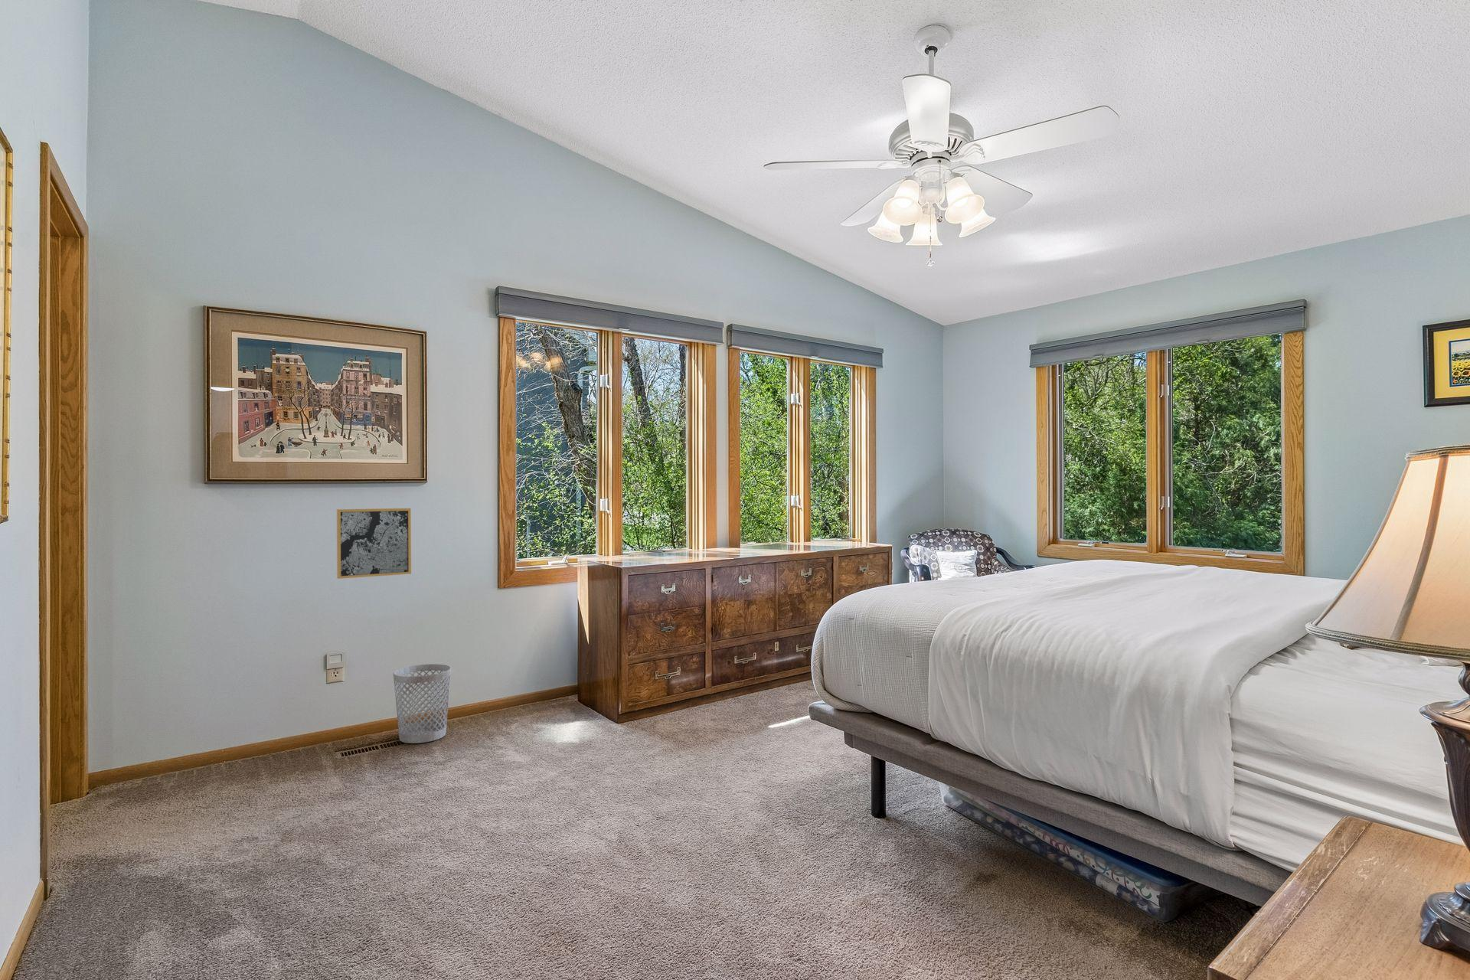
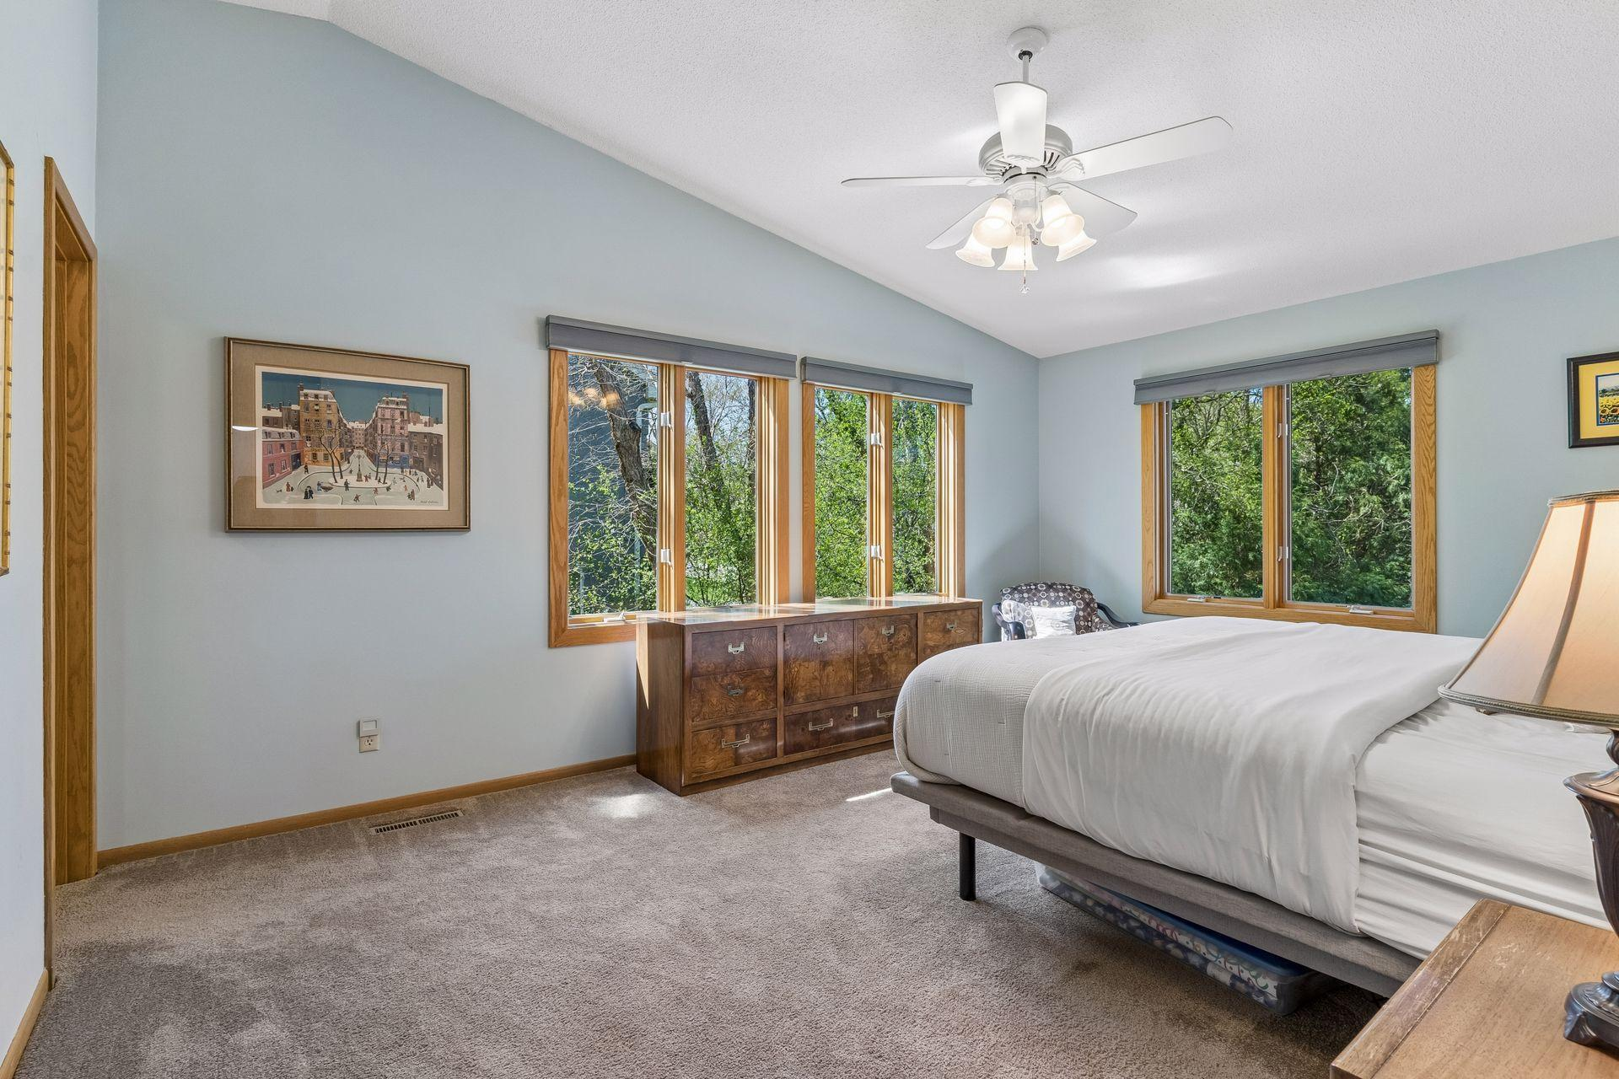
- wall art [336,508,412,580]
- wastebasket [393,663,452,744]
